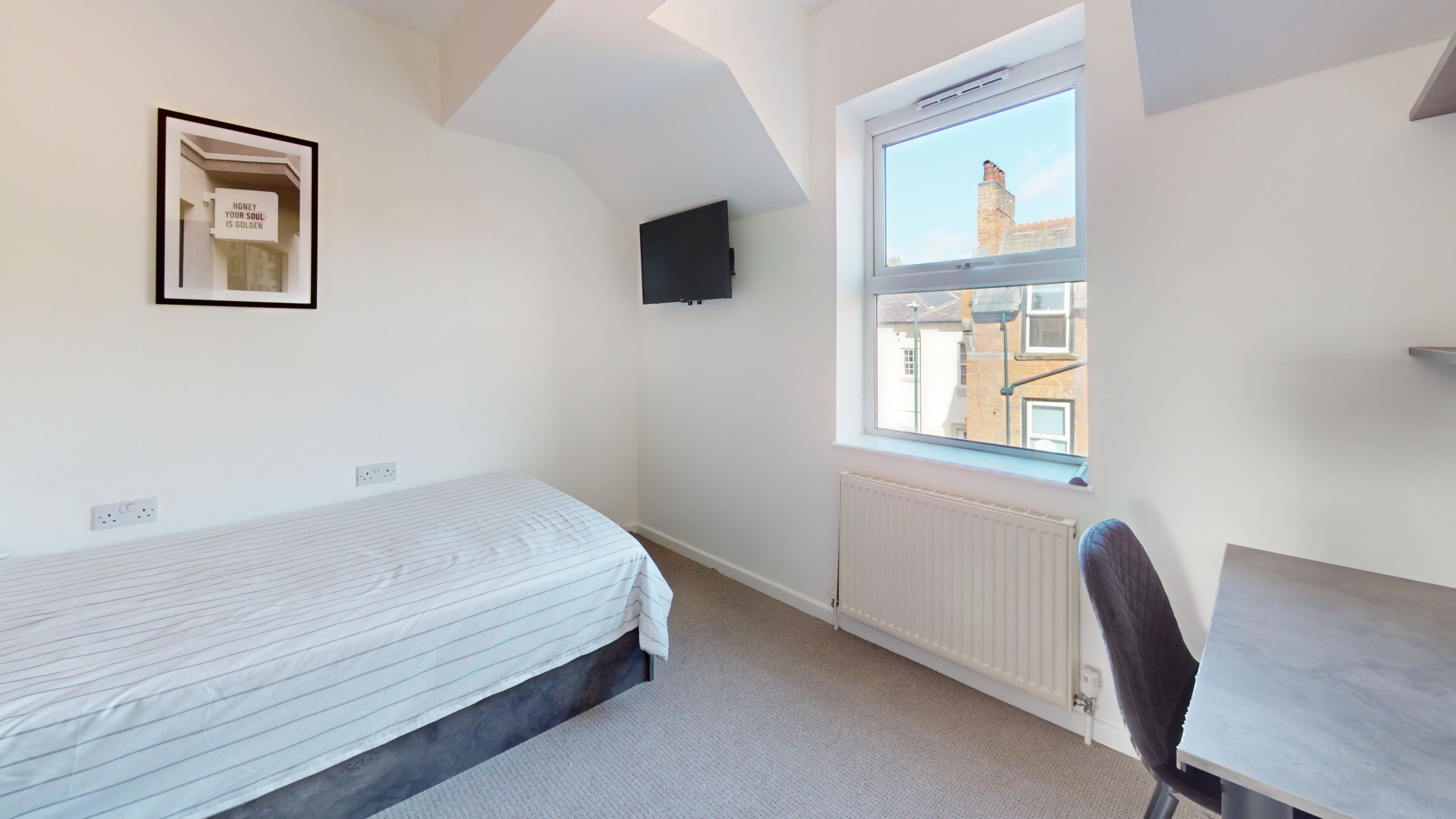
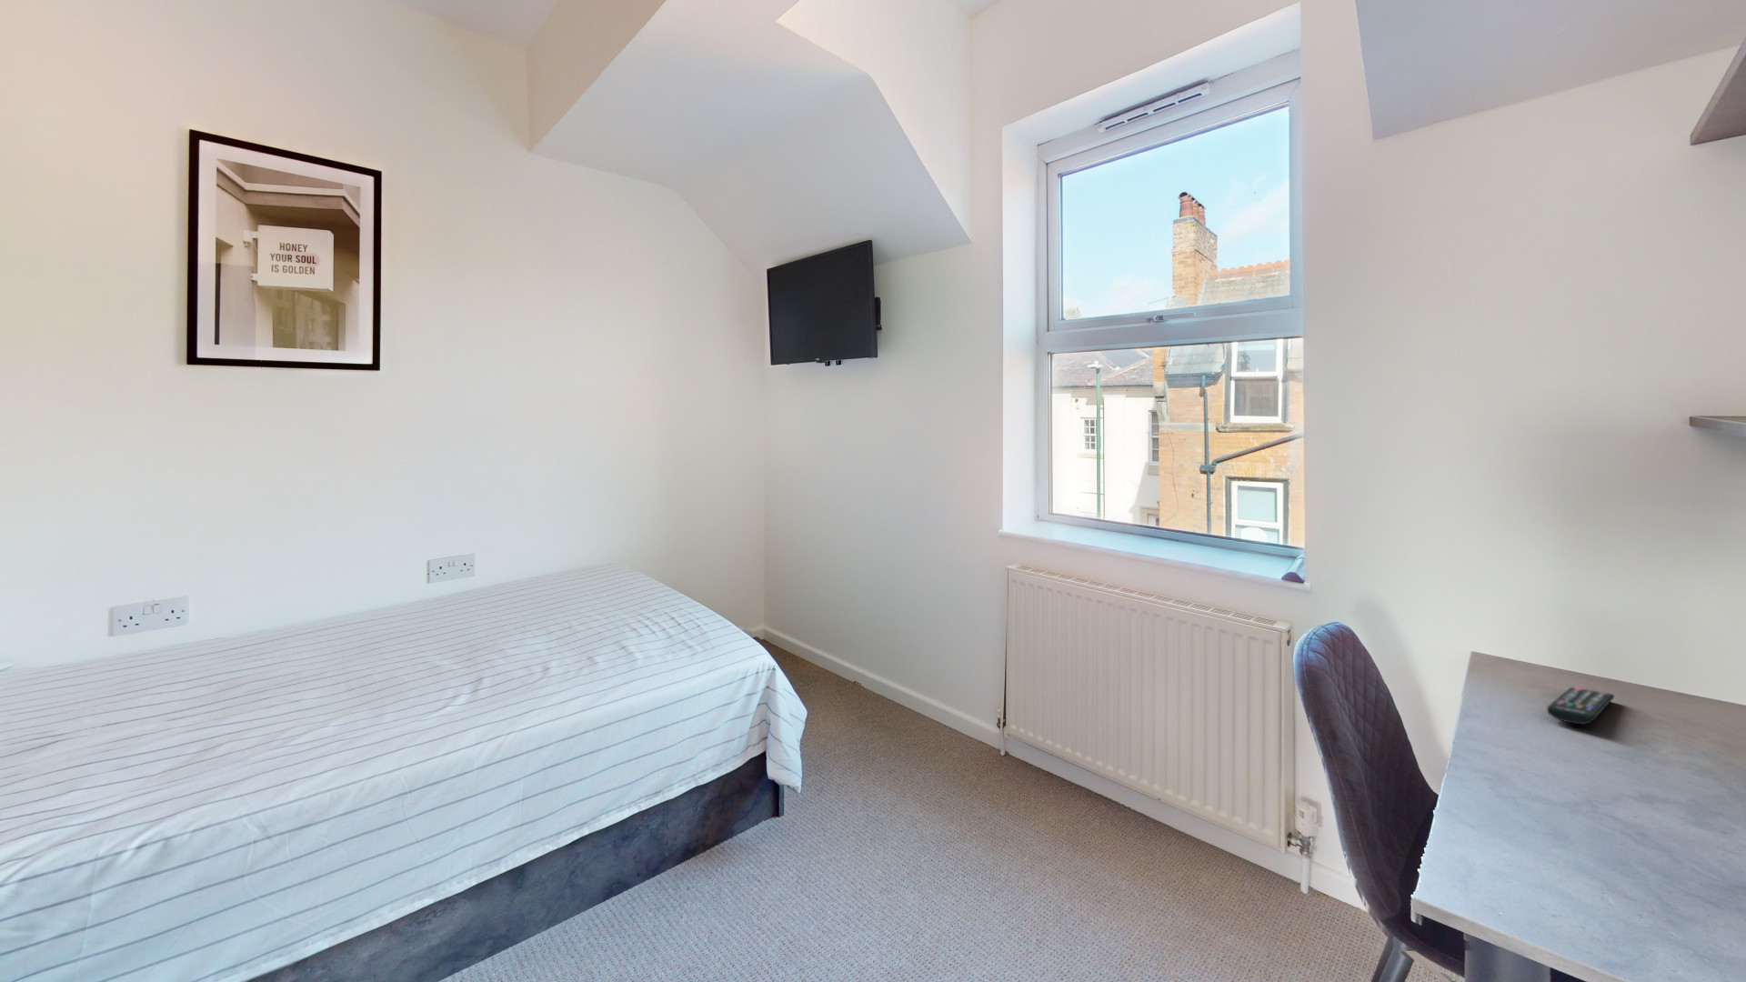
+ remote control [1546,687,1615,725]
